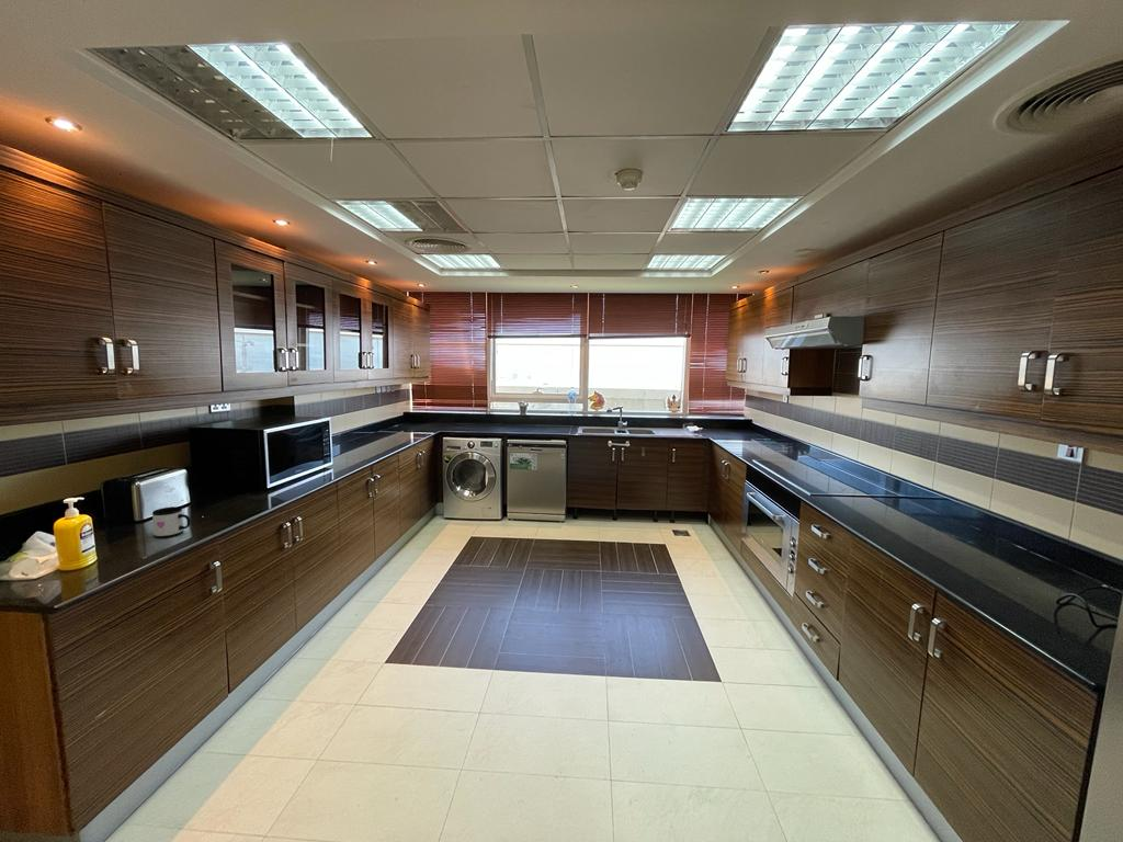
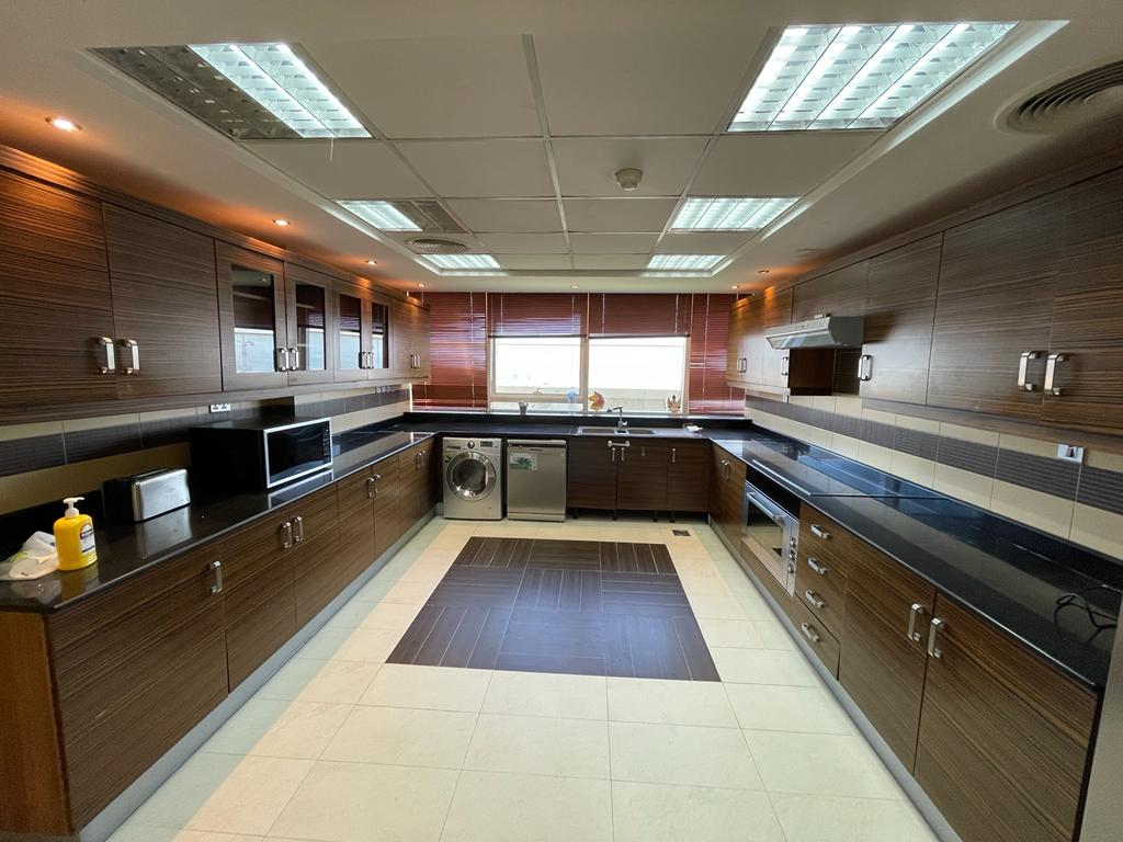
- mug [151,505,192,539]
